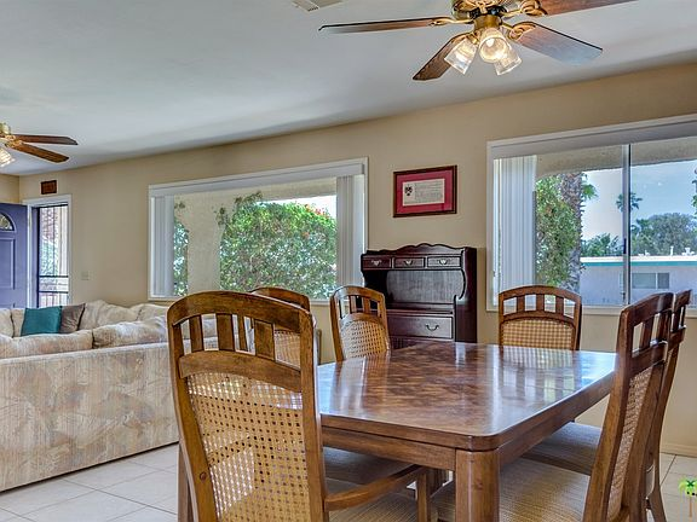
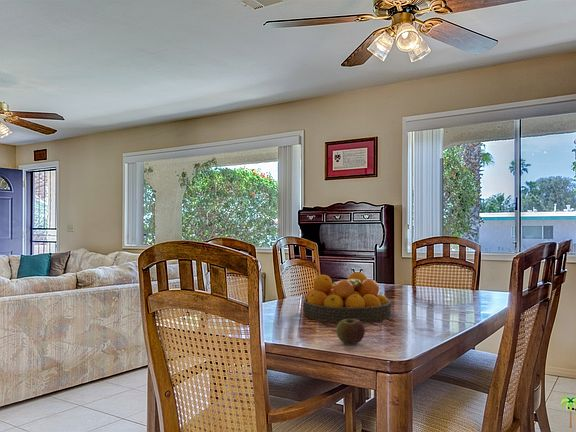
+ apple [335,315,366,344]
+ fruit bowl [302,271,392,323]
